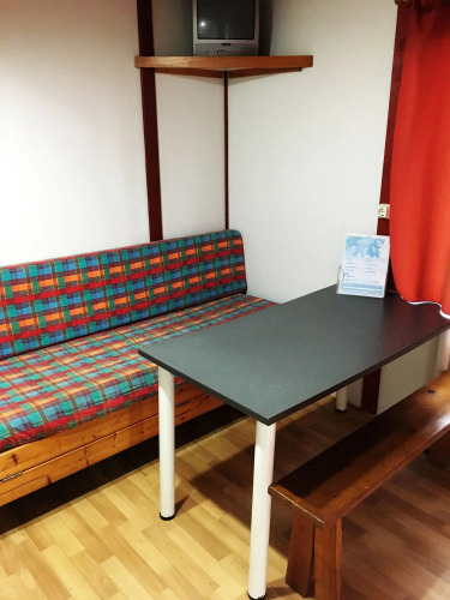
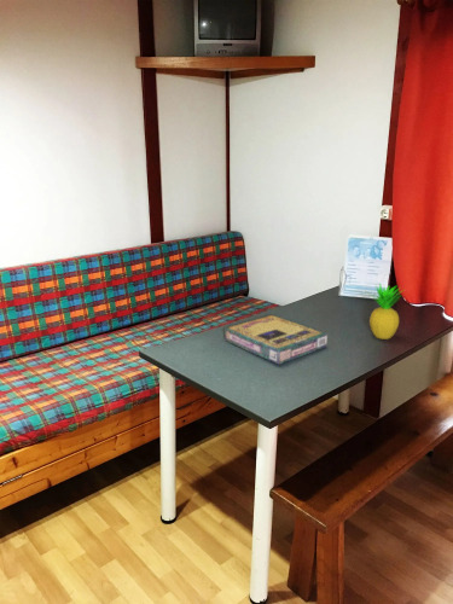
+ video game box [223,314,329,366]
+ fruit [366,281,405,341]
